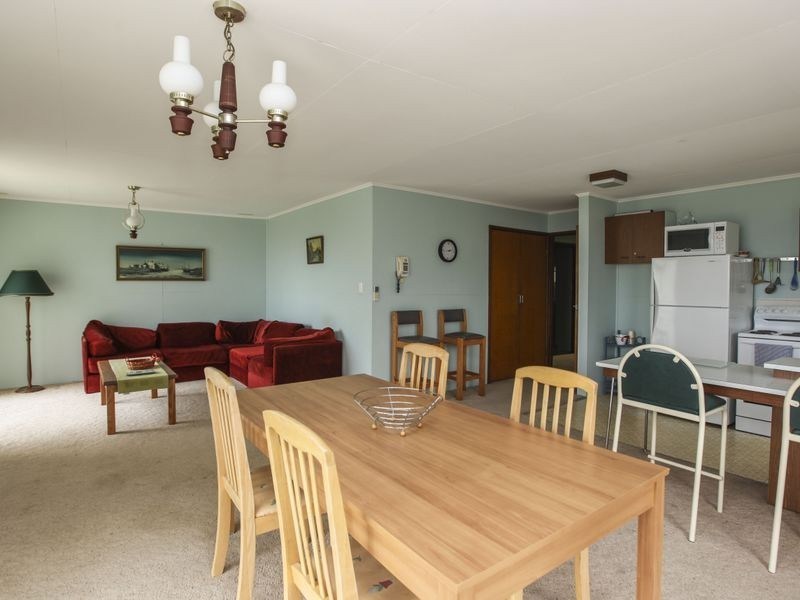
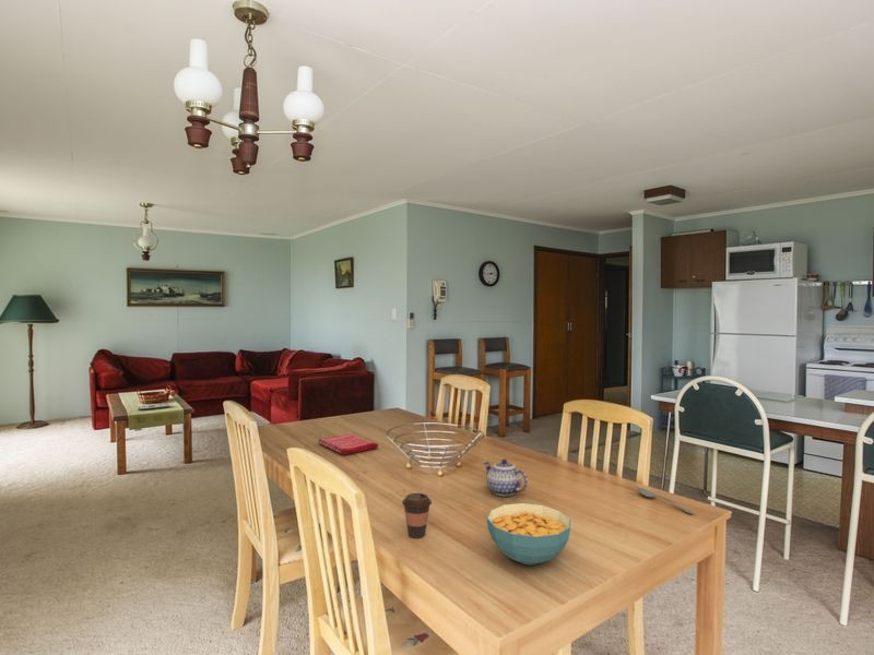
+ cereal bowl [486,502,571,565]
+ dish towel [317,433,379,456]
+ spoon [635,486,695,515]
+ coffee cup [401,492,433,539]
+ teapot [482,457,529,498]
